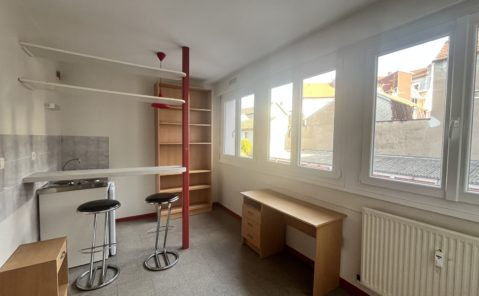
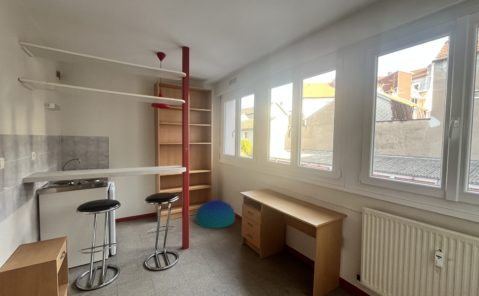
+ pouf [195,199,236,229]
